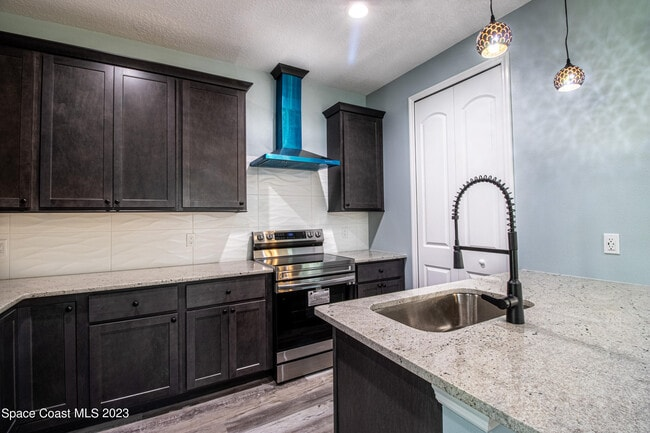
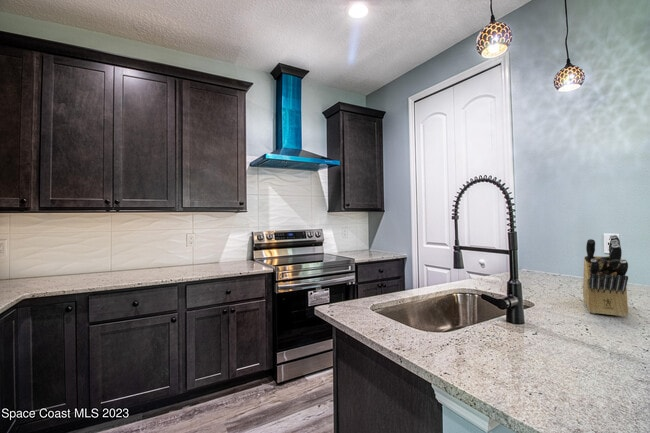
+ knife block [582,234,629,318]
